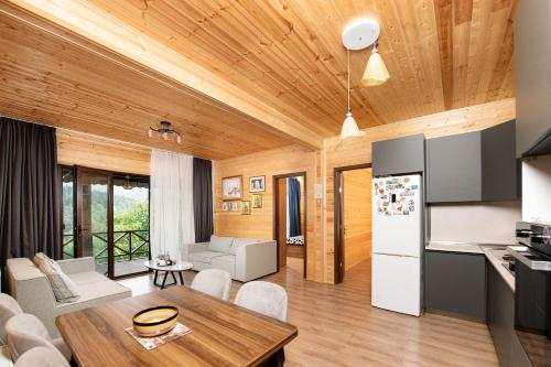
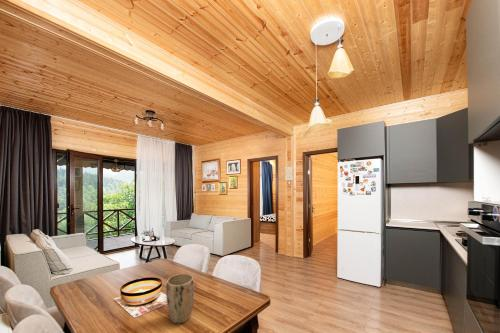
+ plant pot [165,273,195,324]
